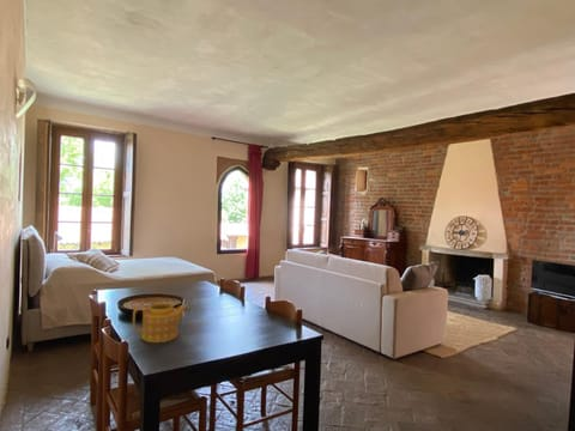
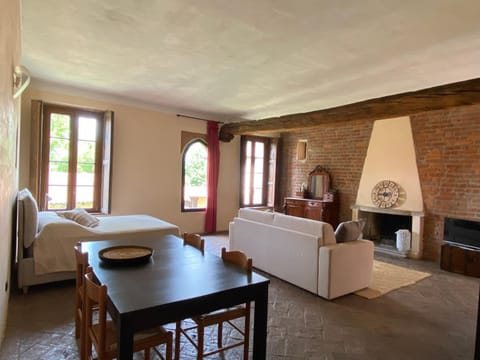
- teapot [132,302,189,344]
